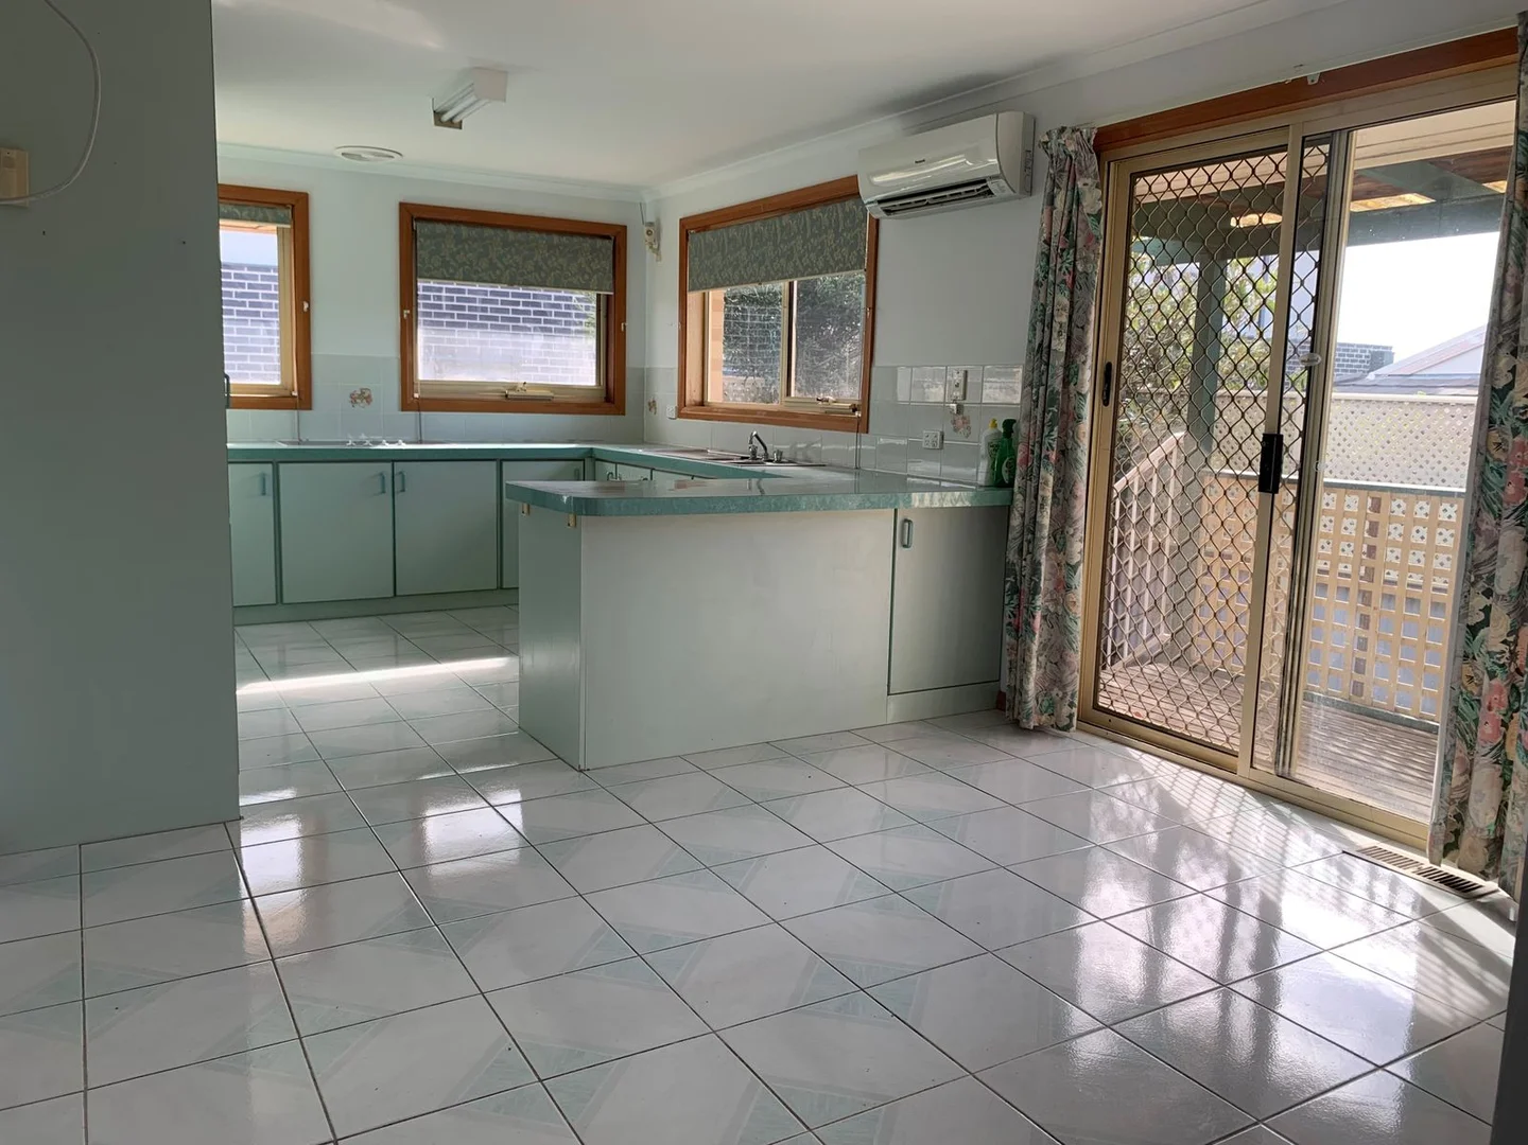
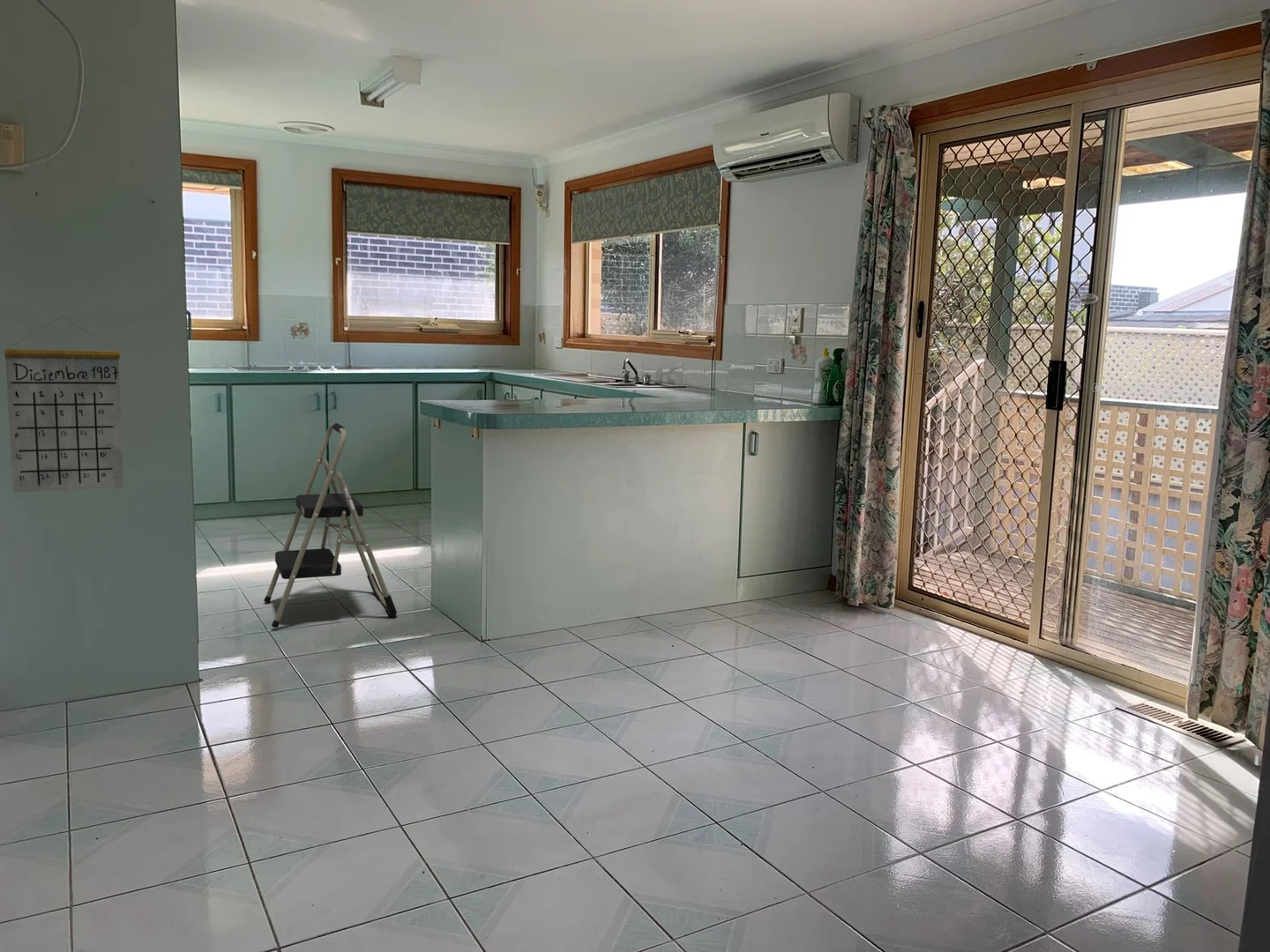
+ calendar [4,316,124,494]
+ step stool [263,422,398,628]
